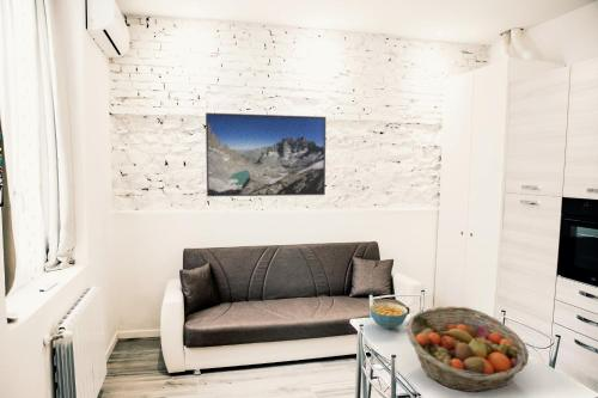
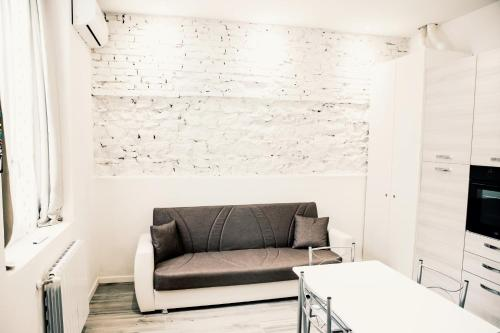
- cereal bowl [368,301,409,330]
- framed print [205,111,327,197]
- fruit basket [405,305,530,393]
